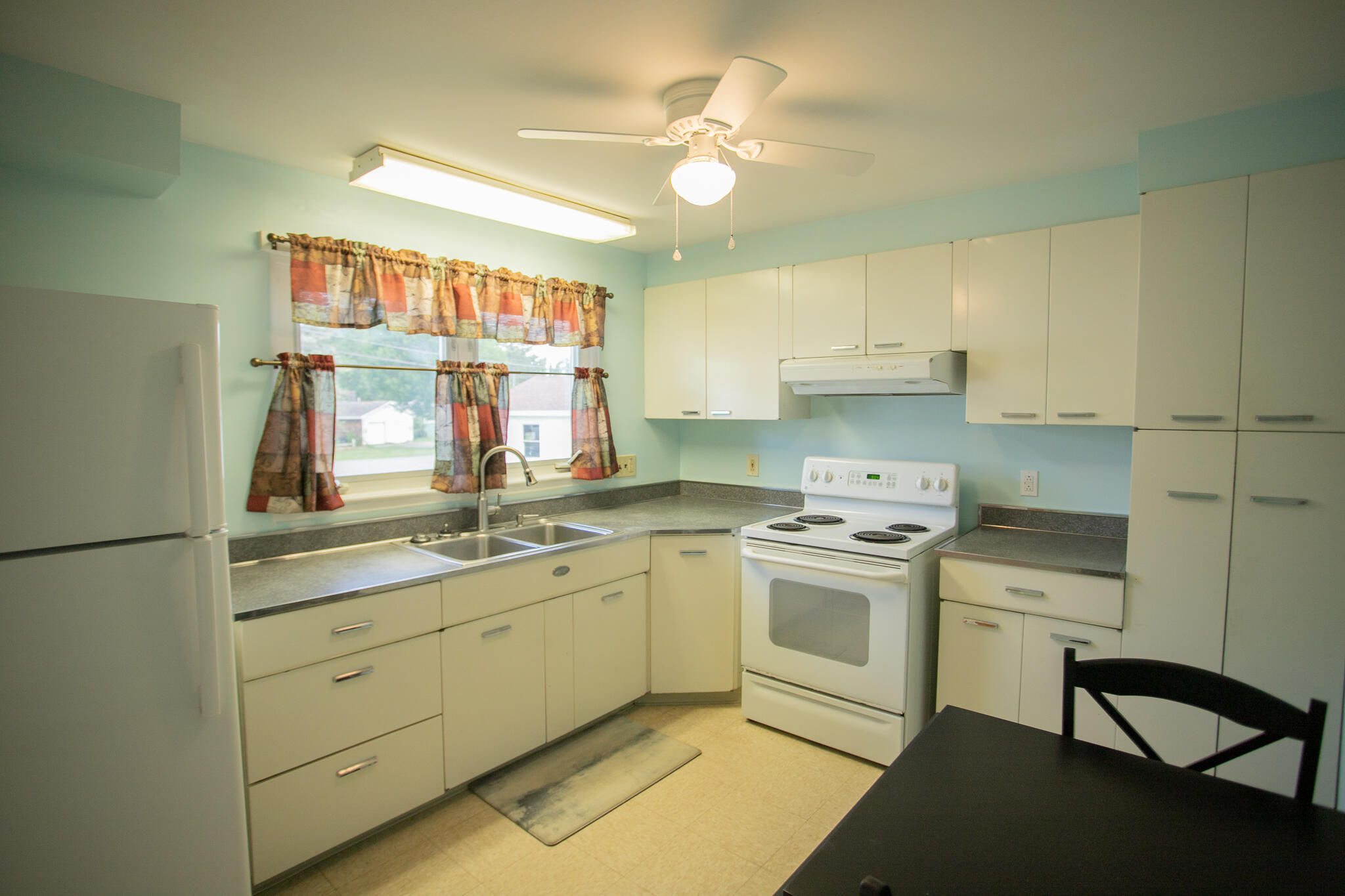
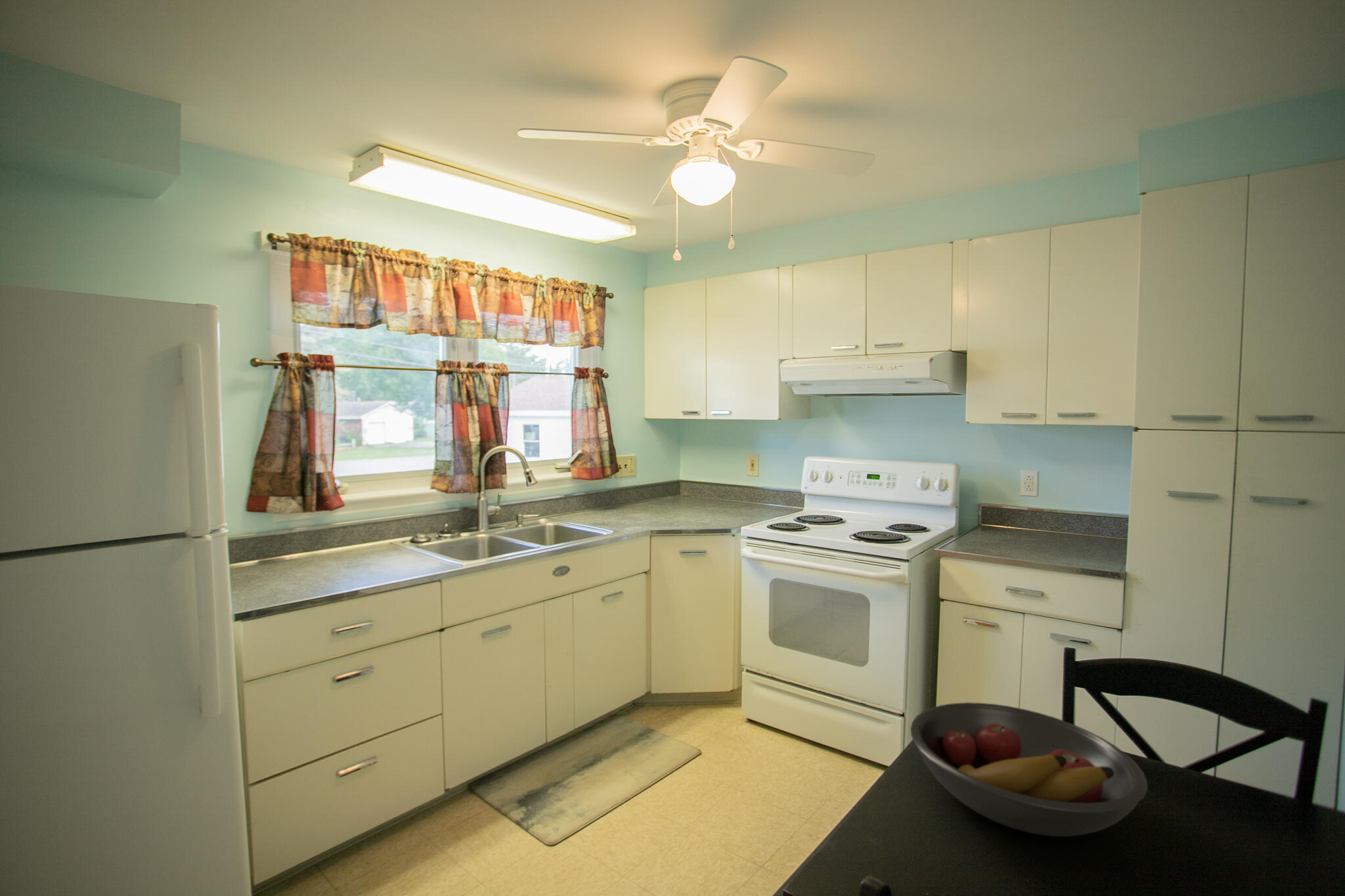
+ fruit bowl [910,702,1148,837]
